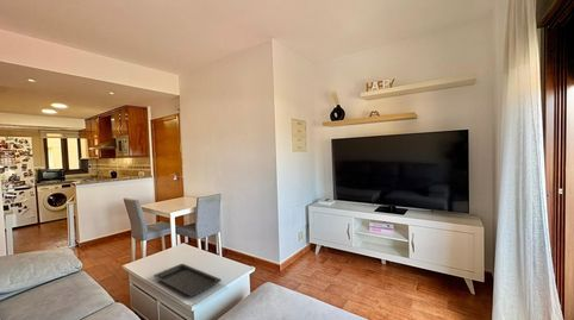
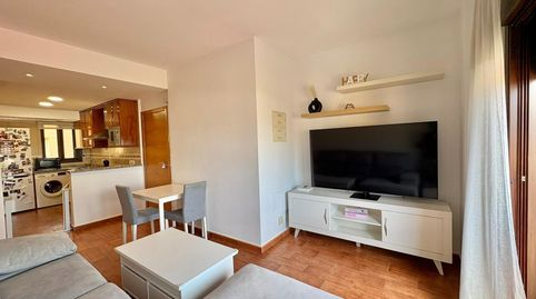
- serving tray [152,263,223,297]
